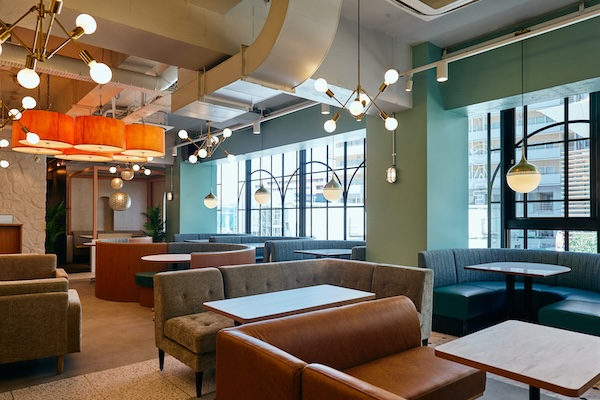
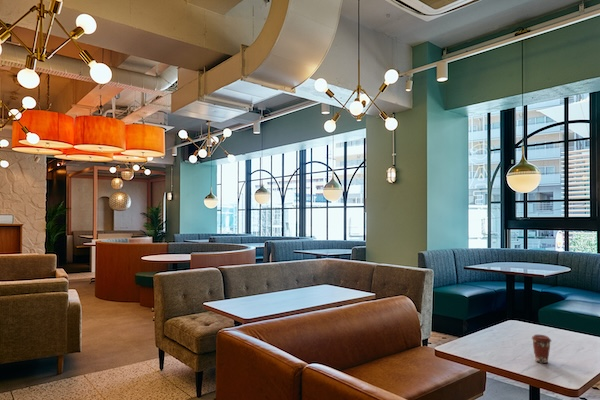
+ coffee cup [531,334,552,364]
